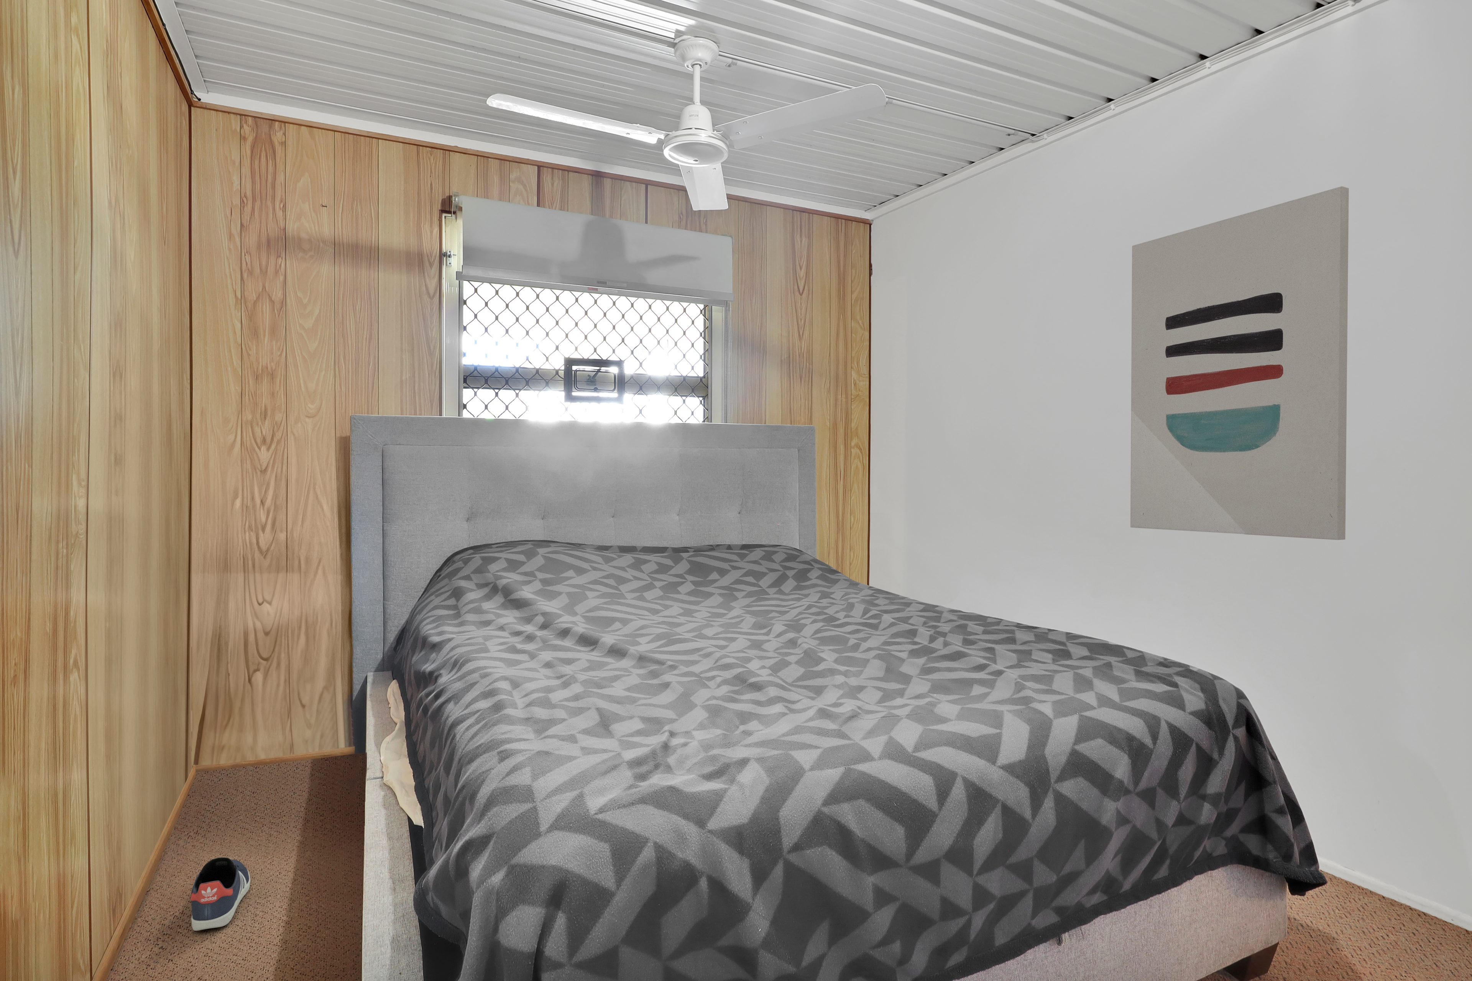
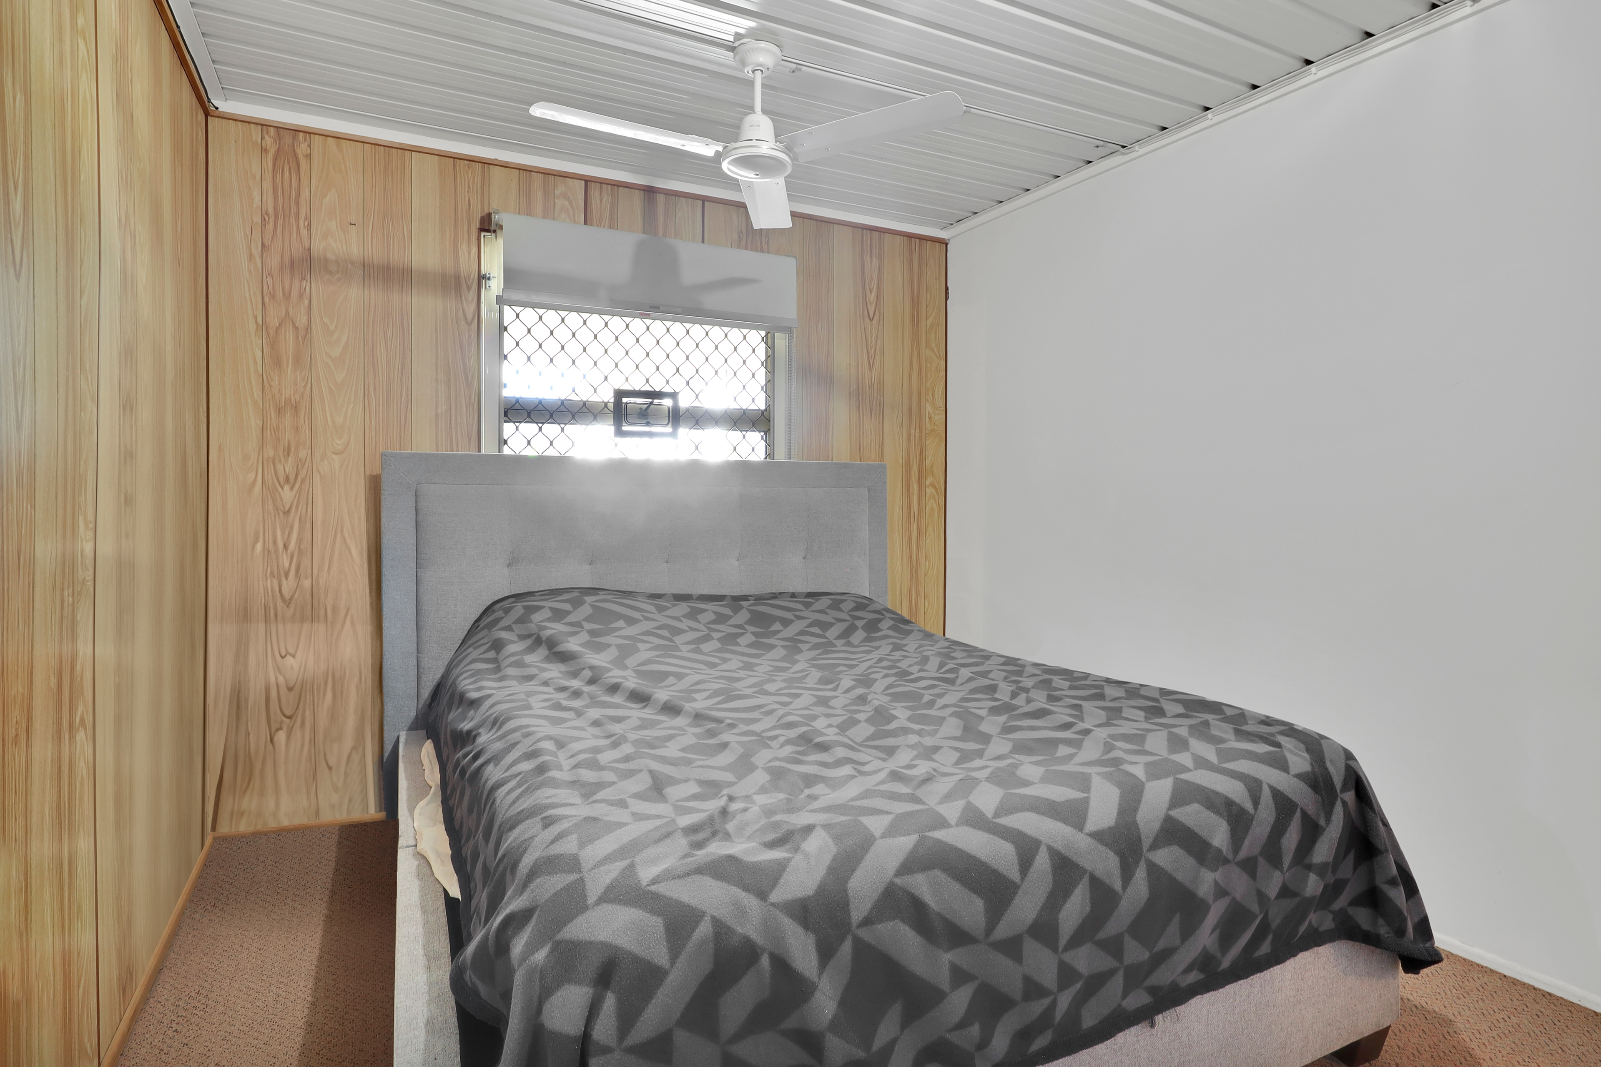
- wall art [1130,186,1349,540]
- sneaker [191,857,251,932]
